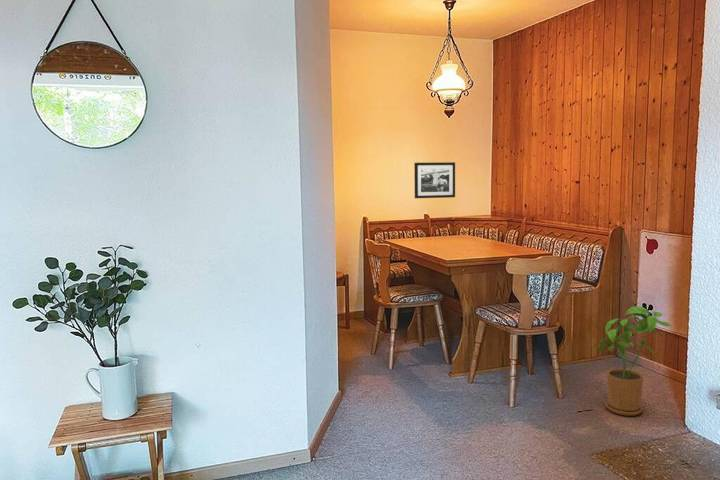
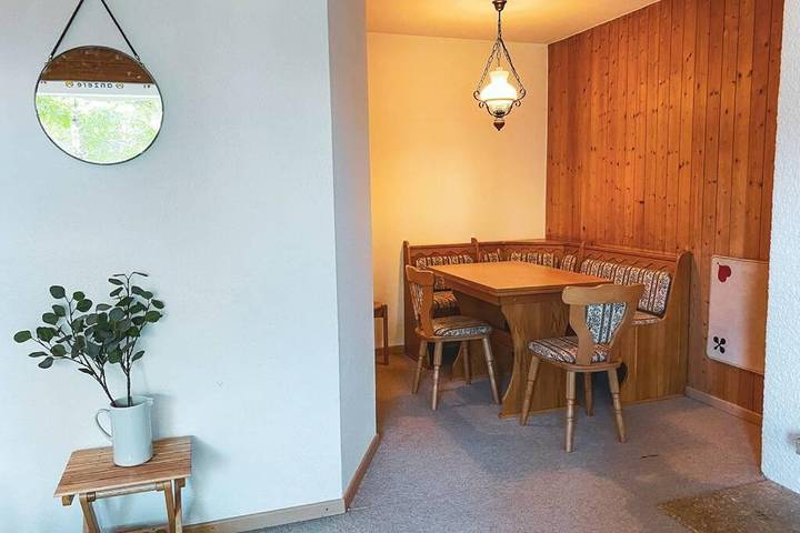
- picture frame [413,161,456,199]
- house plant [598,305,673,417]
